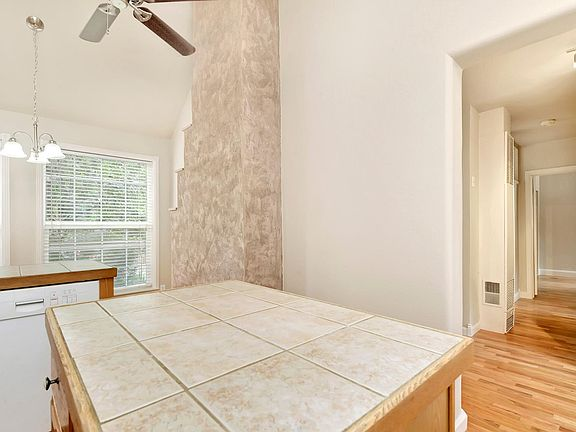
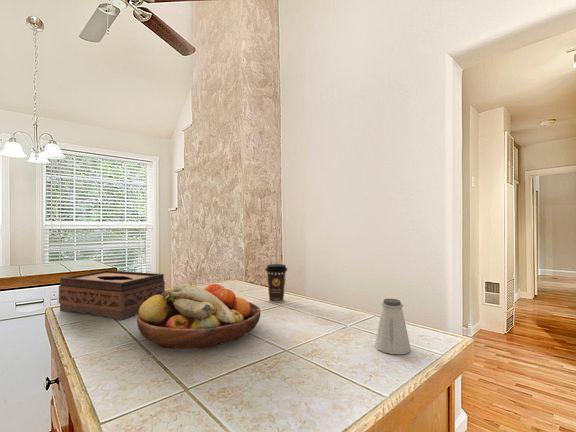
+ coffee cup [264,263,288,303]
+ saltshaker [374,298,412,355]
+ fruit bowl [136,283,261,350]
+ tissue box [58,269,166,321]
